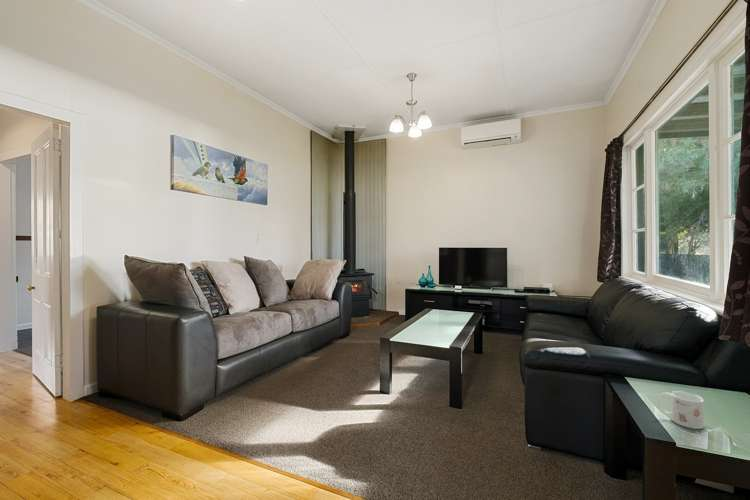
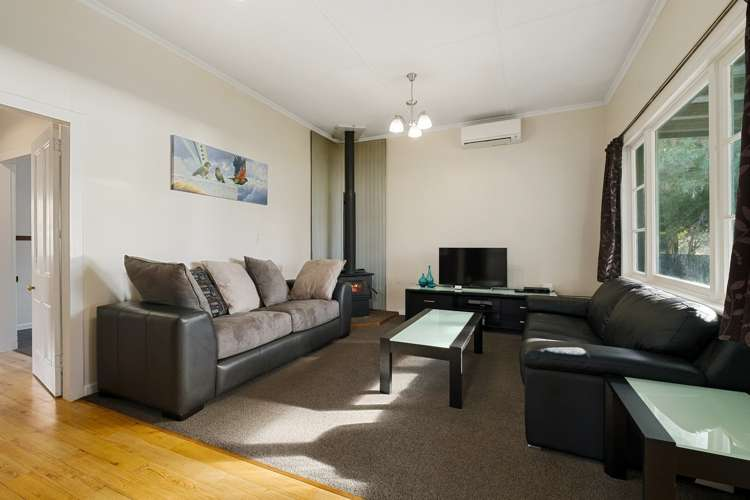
- mug [657,390,705,430]
